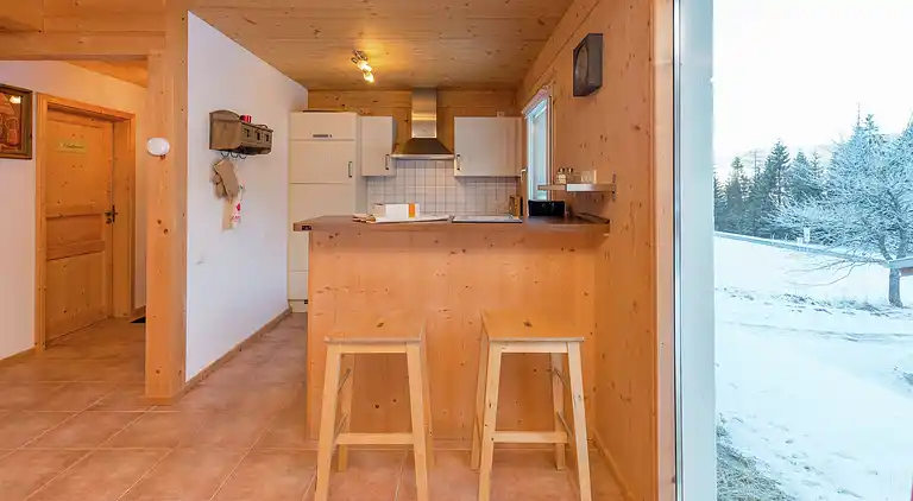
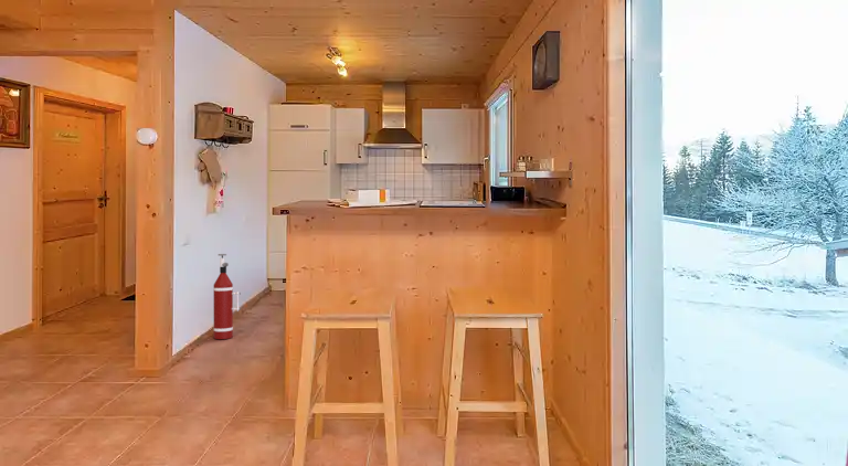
+ fire extinguisher [213,253,242,340]
